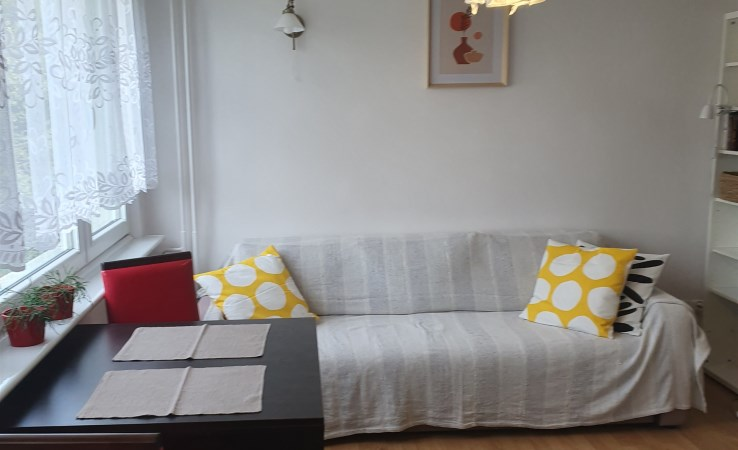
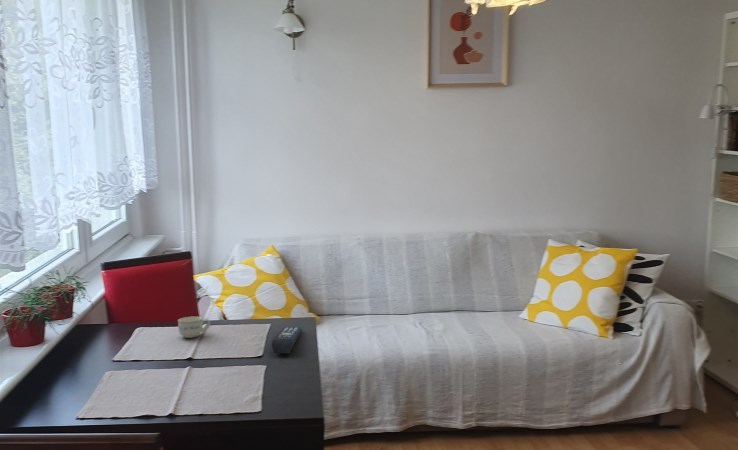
+ cup [177,316,211,339]
+ remote control [271,326,303,355]
